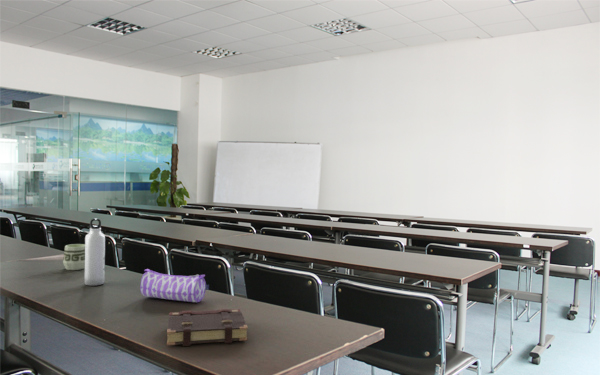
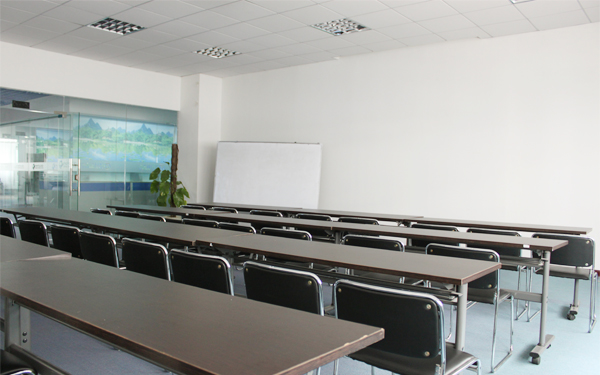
- book [166,308,249,347]
- cup [62,243,85,271]
- pencil case [139,268,210,303]
- water bottle [84,218,106,287]
